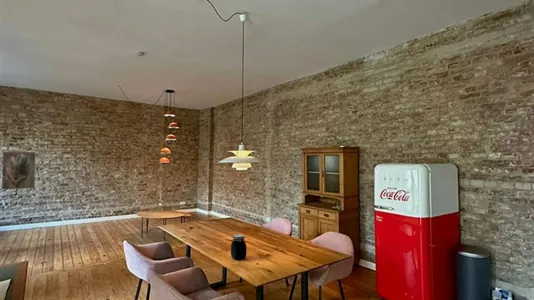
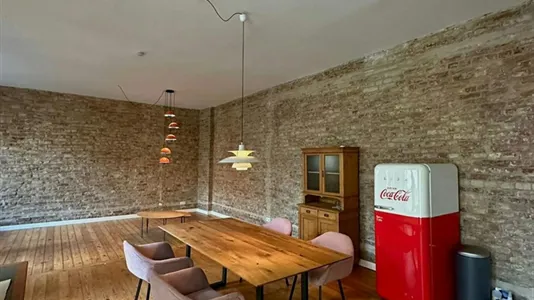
- jar [230,233,248,261]
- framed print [1,151,37,191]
